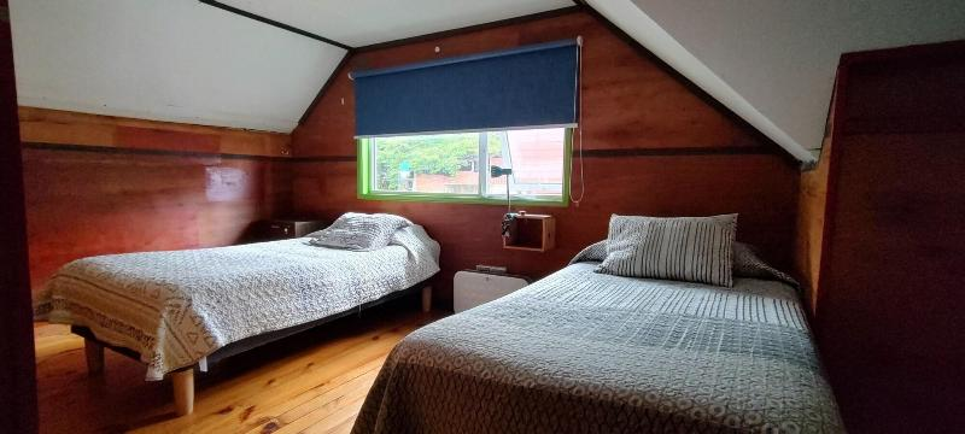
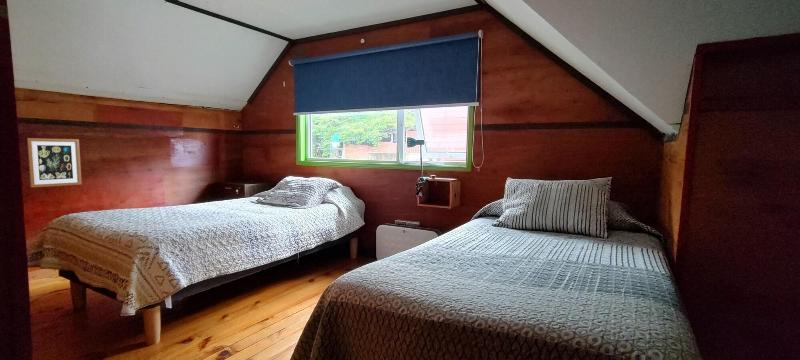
+ wall art [26,137,83,188]
